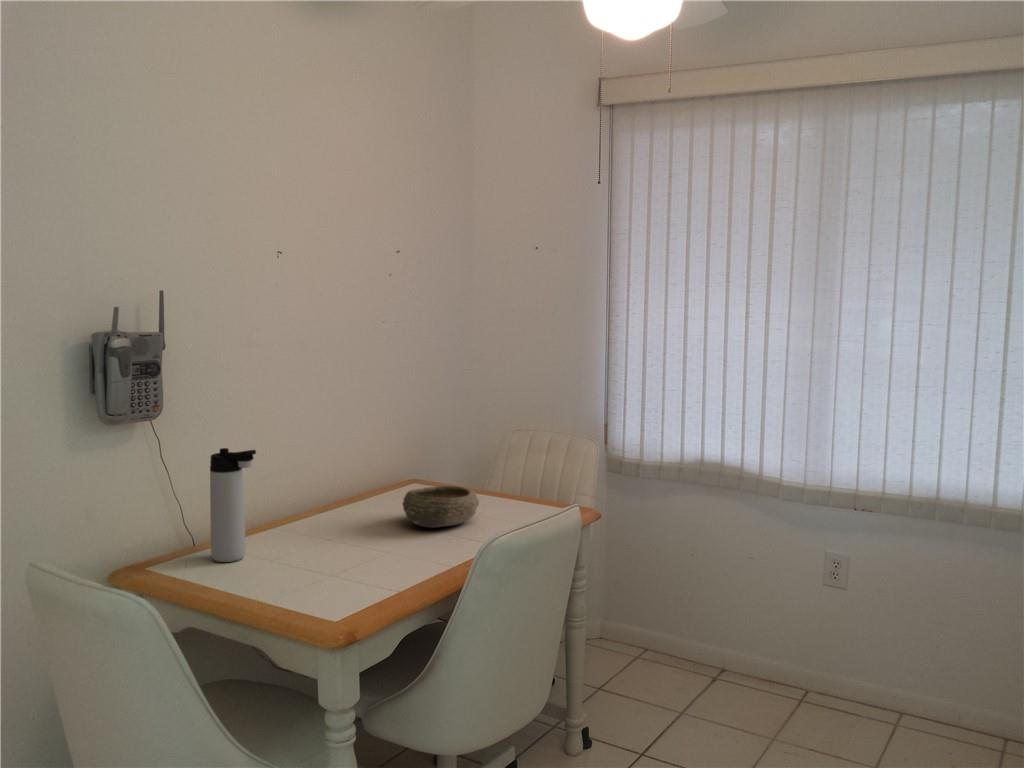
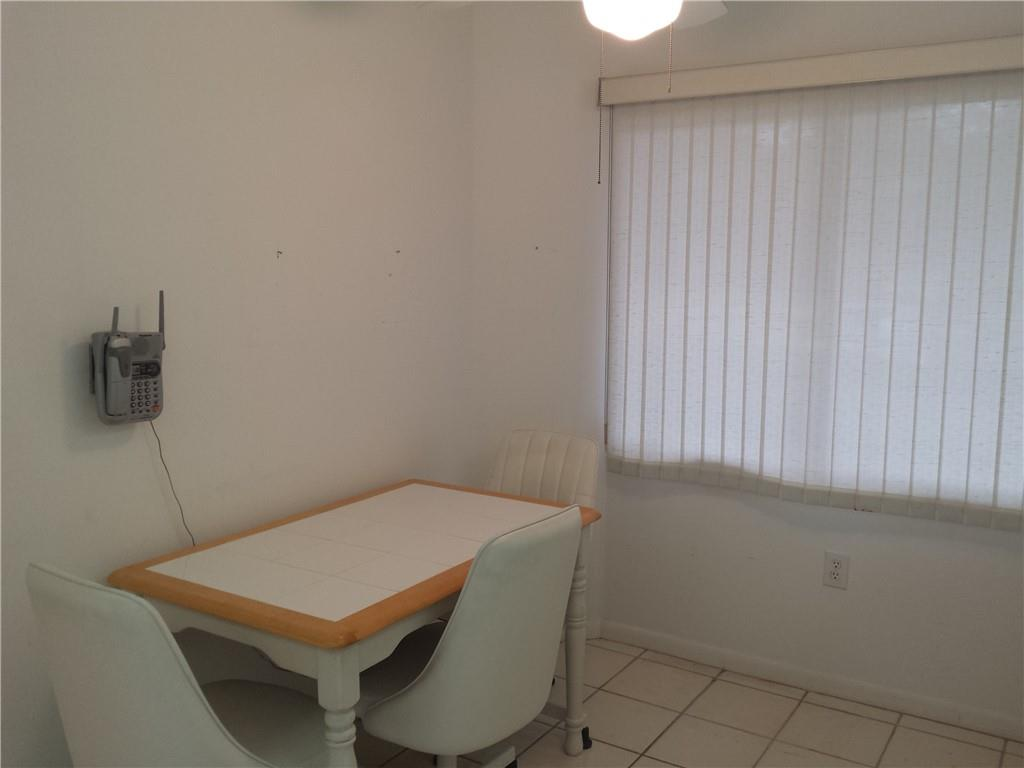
- bowl [402,485,480,529]
- thermos bottle [209,447,257,563]
